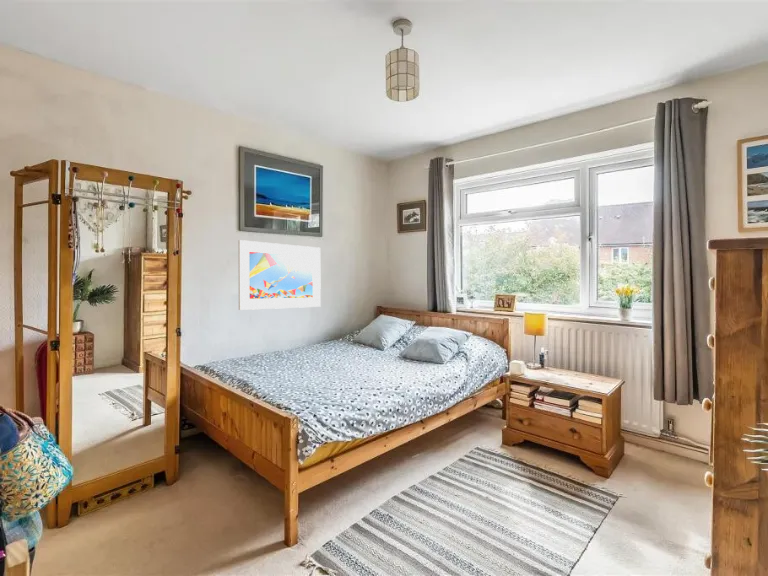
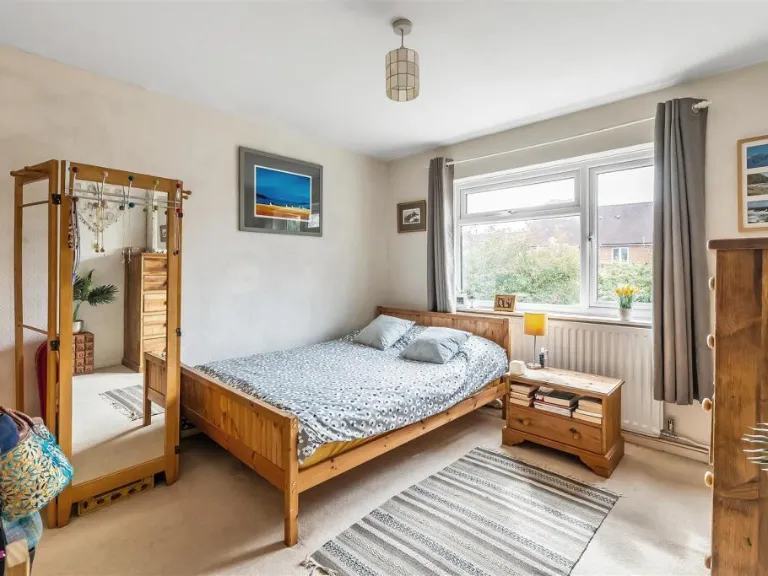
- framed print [237,239,322,311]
